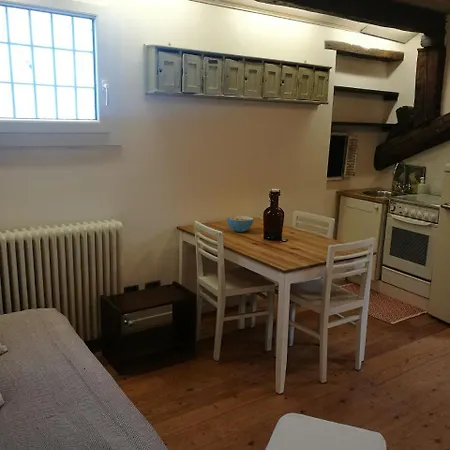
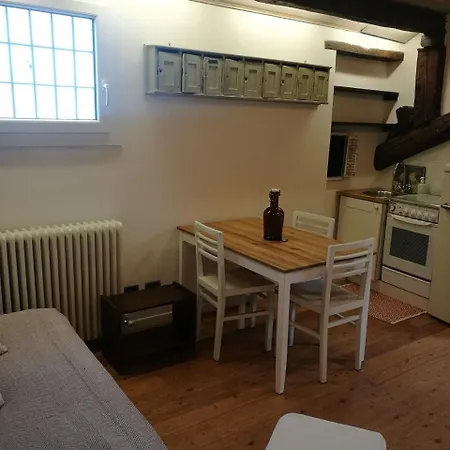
- cereal bowl [226,215,255,233]
